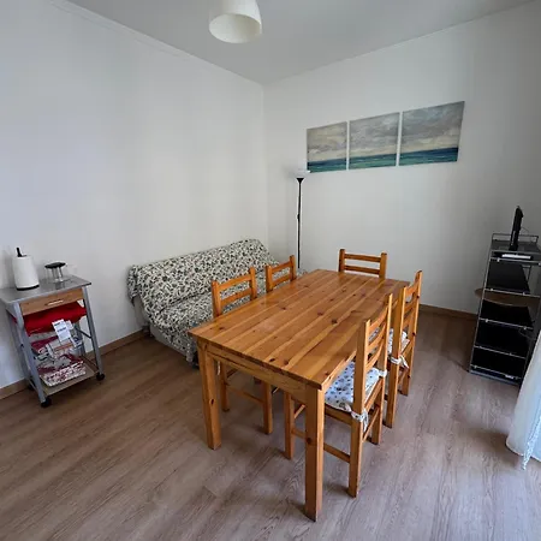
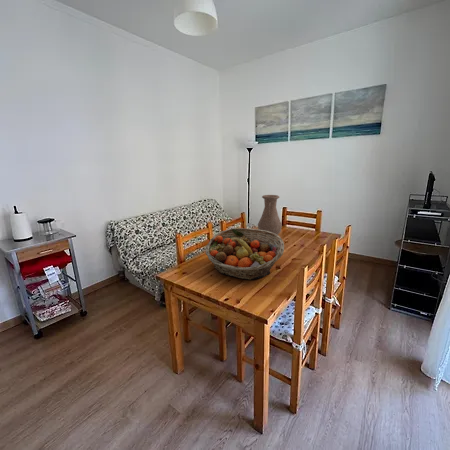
+ vase [257,194,283,236]
+ fruit basket [204,227,285,281]
